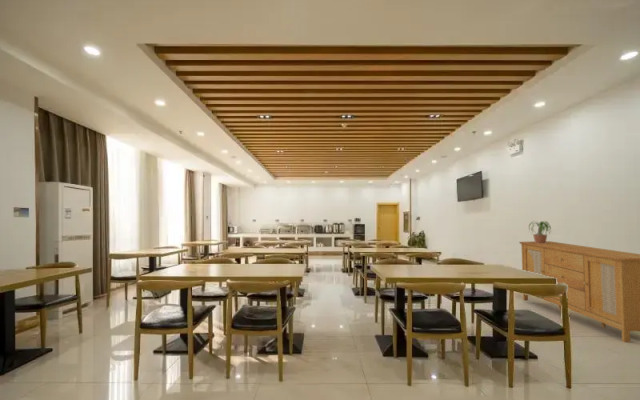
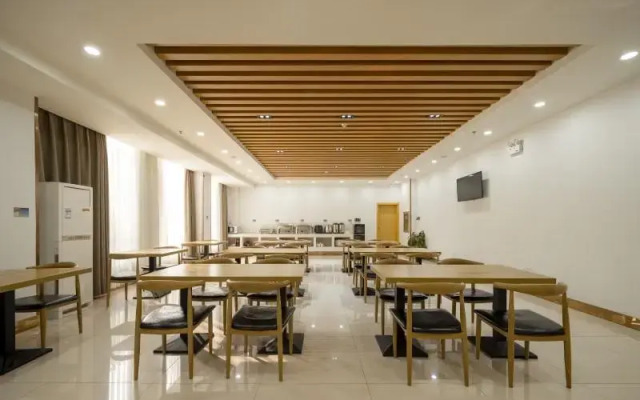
- potted plant [525,220,555,244]
- sideboard [518,240,640,343]
